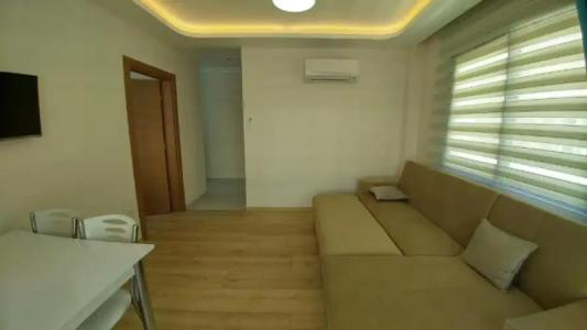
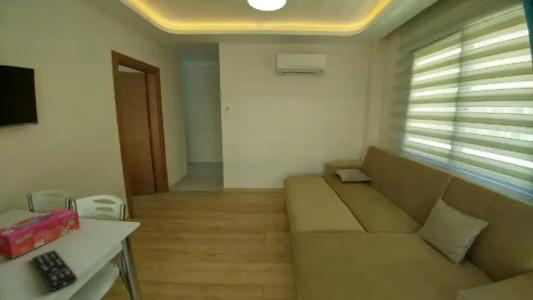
+ tissue box [0,208,81,259]
+ remote control [31,249,78,293]
